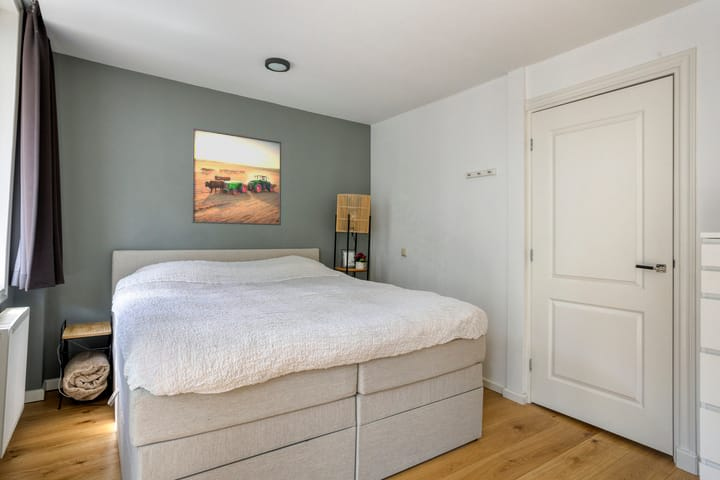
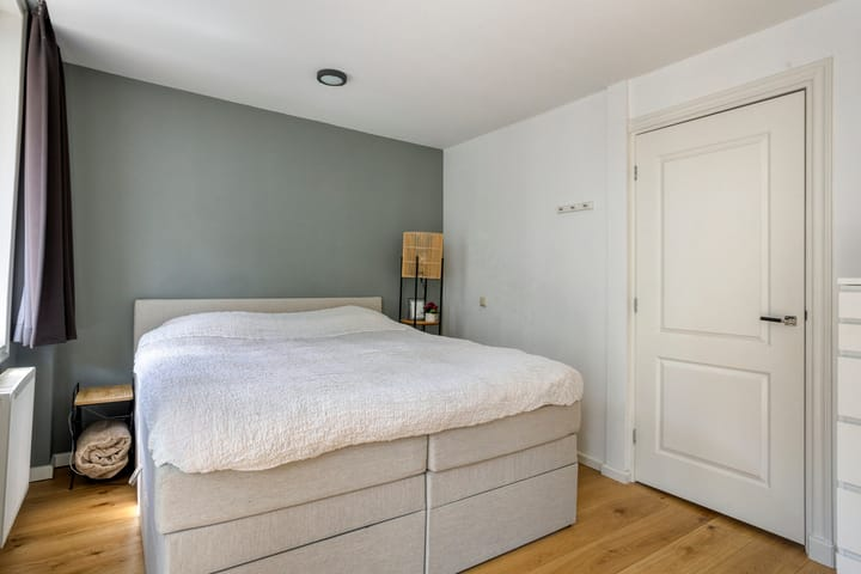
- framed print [191,127,282,226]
